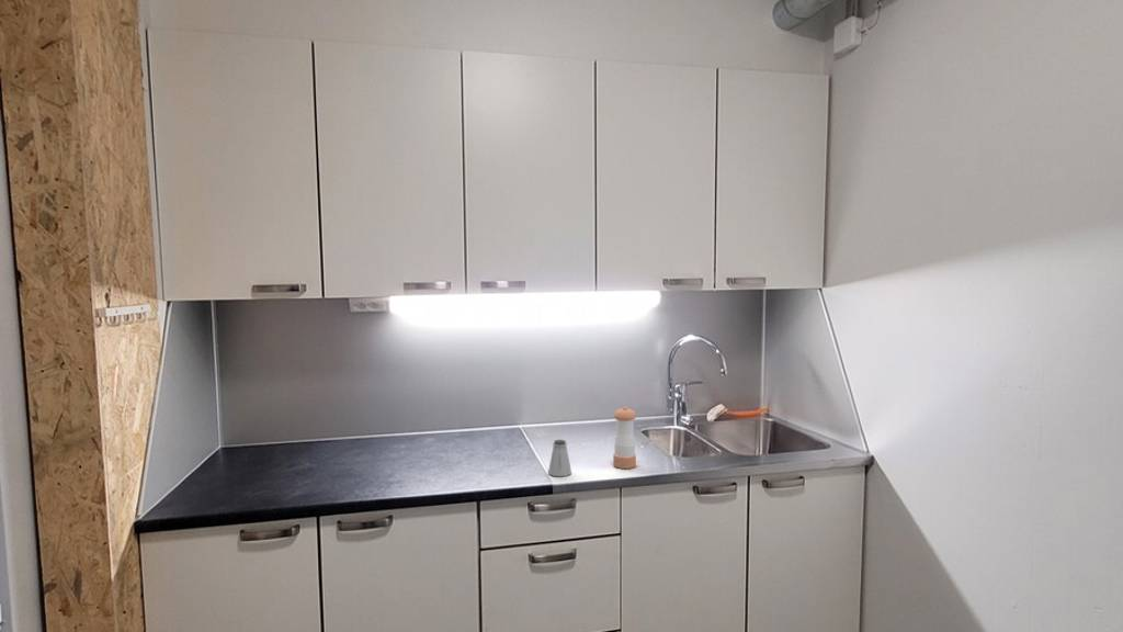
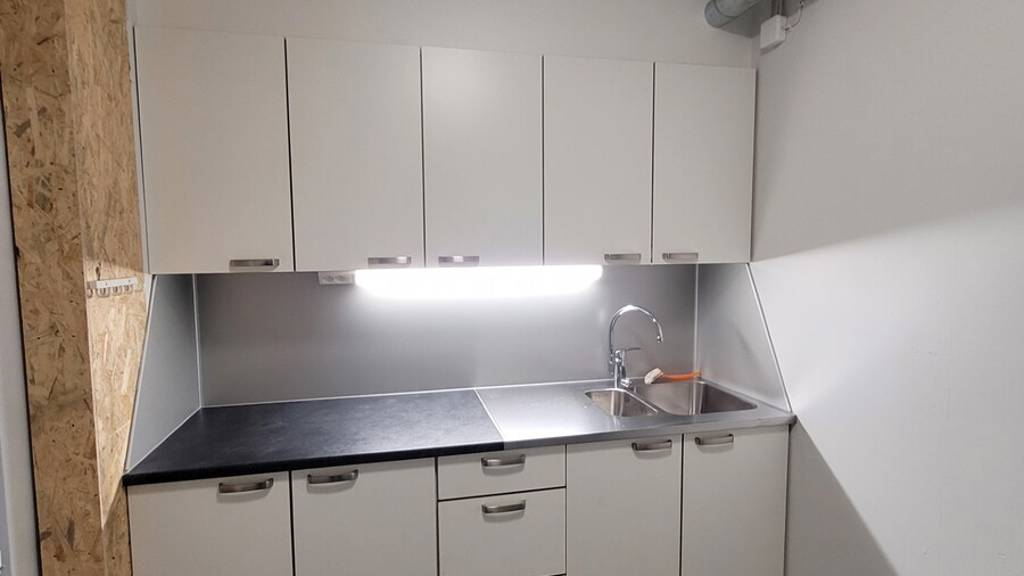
- pepper shaker [612,406,637,470]
- saltshaker [547,439,572,477]
